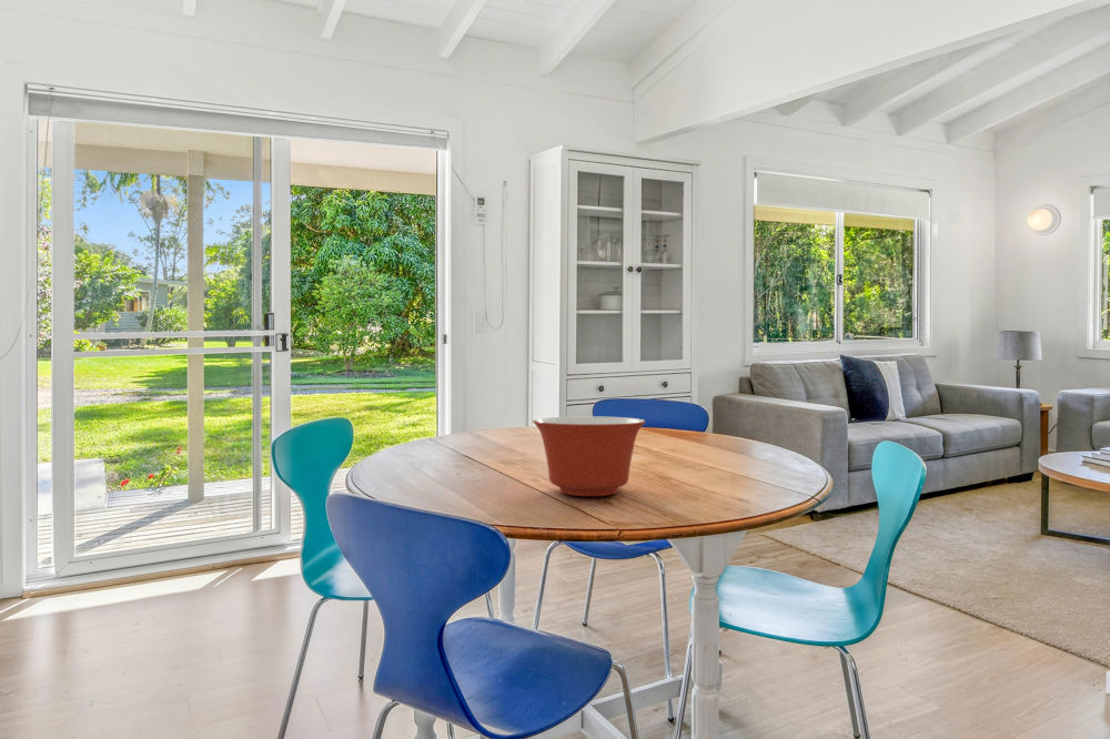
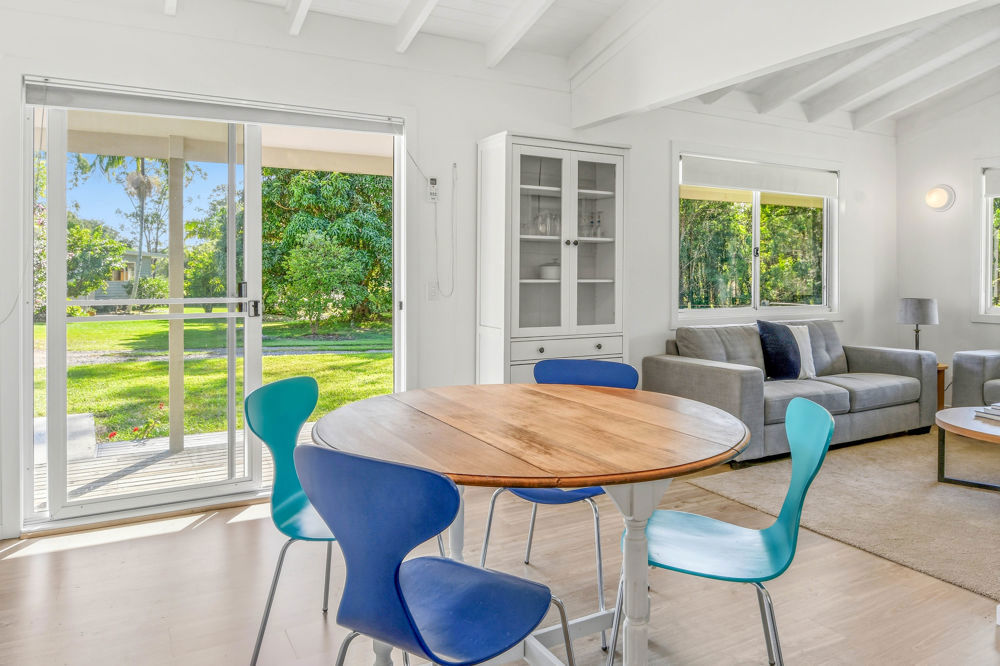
- mixing bowl [532,415,646,497]
